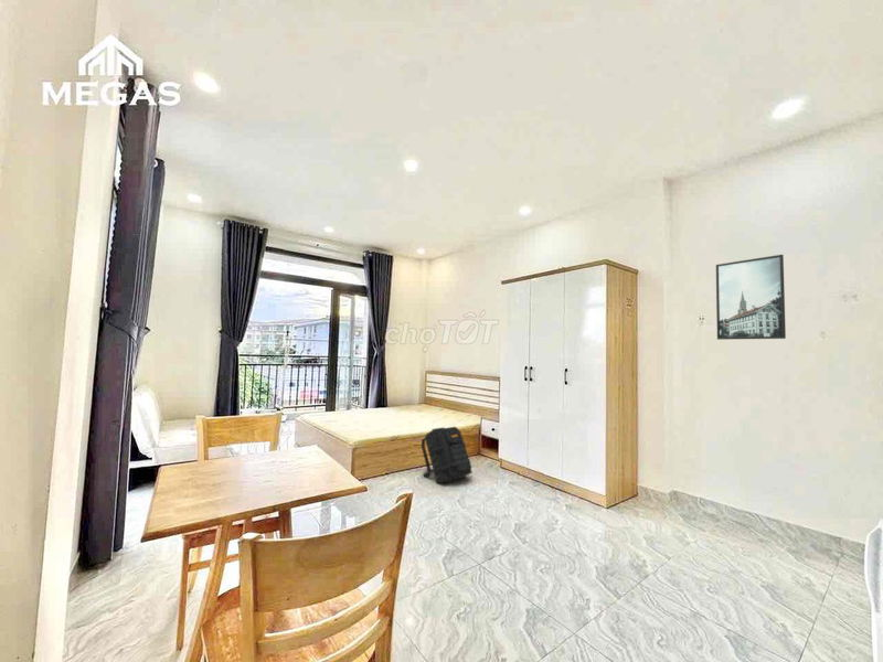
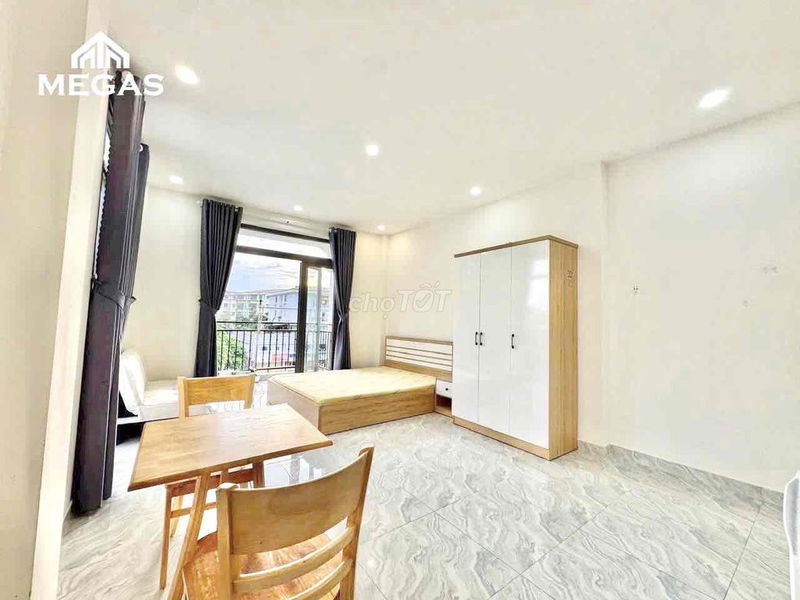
- backpack [421,426,474,484]
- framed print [715,254,787,341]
